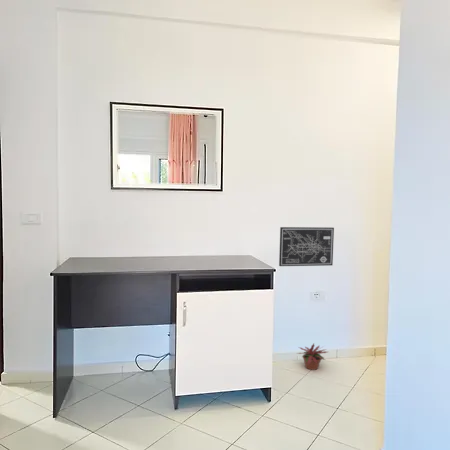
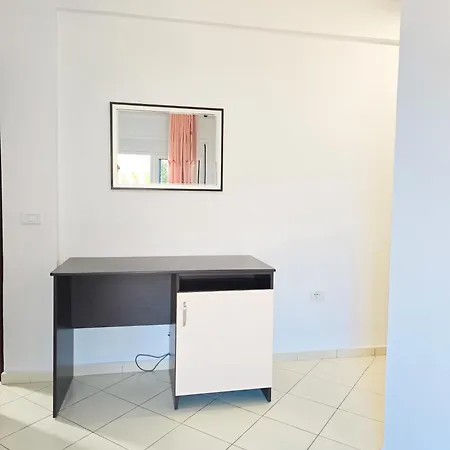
- potted plant [297,343,328,371]
- wall art [278,226,335,267]
